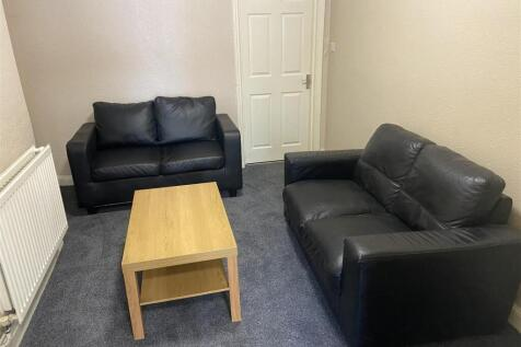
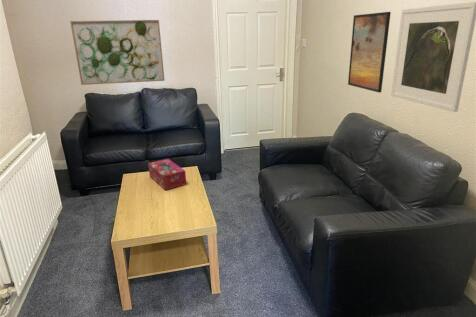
+ wall art [69,19,166,86]
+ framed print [390,1,476,113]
+ tissue box [147,158,187,191]
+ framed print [347,11,392,94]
